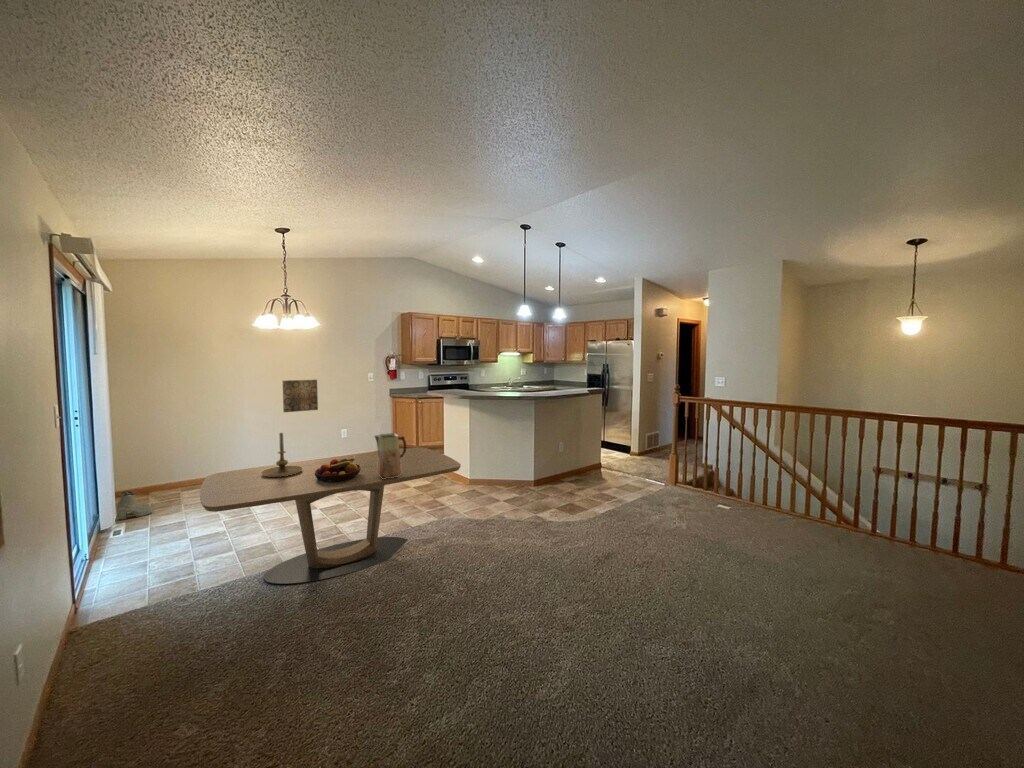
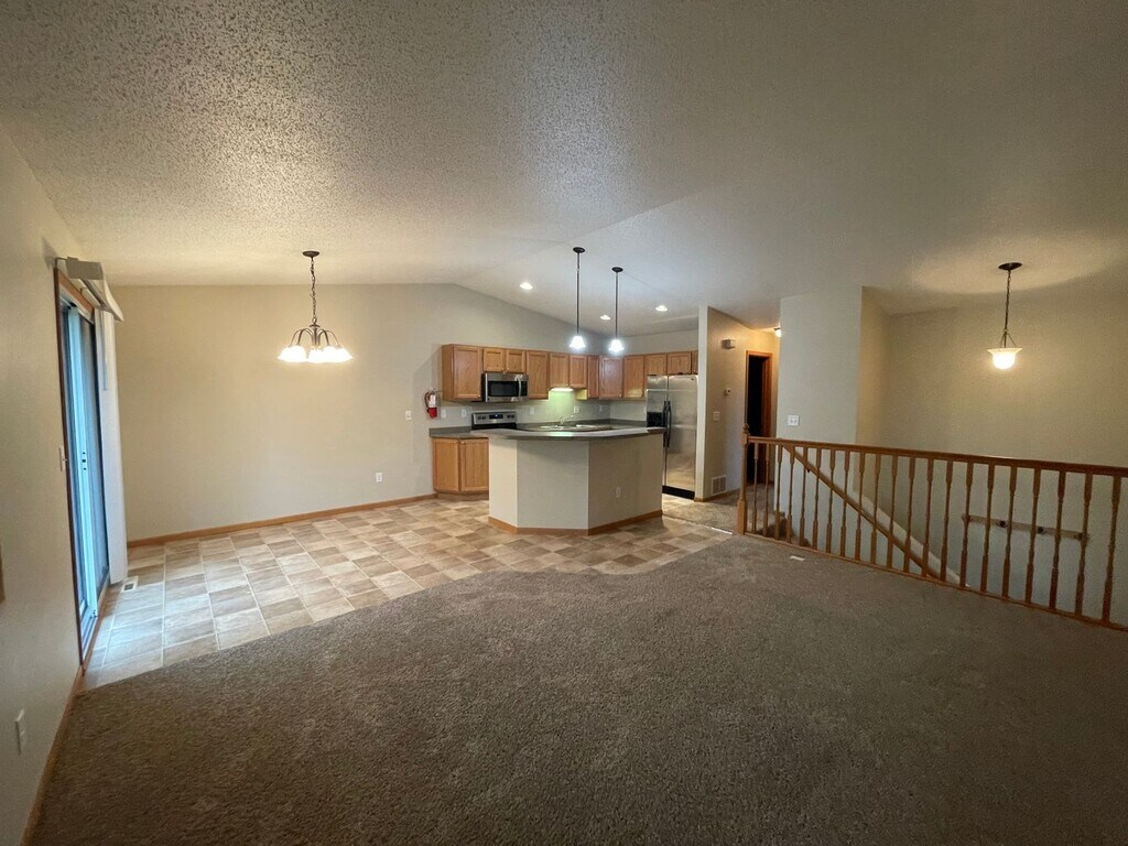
- fruit bowl [314,454,361,483]
- candle holder [261,432,303,477]
- dining table [199,447,462,585]
- wall art [282,379,319,413]
- boots [115,490,153,521]
- vase [373,432,408,479]
